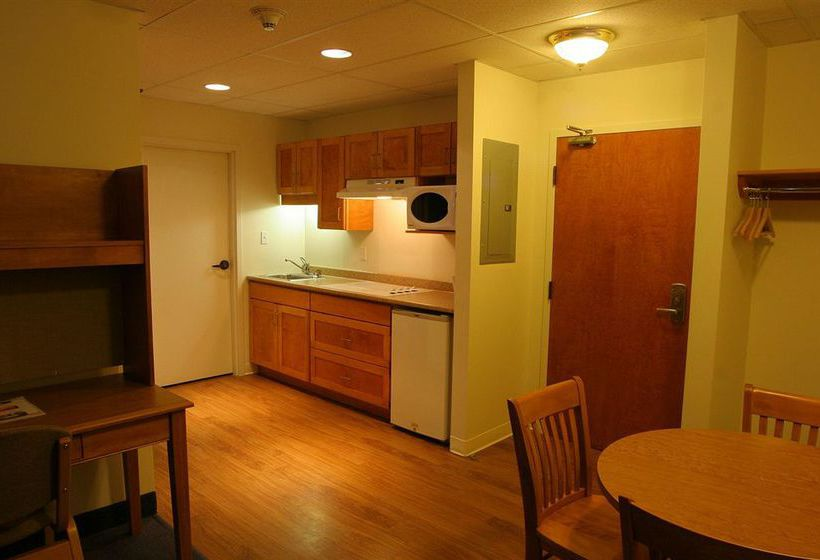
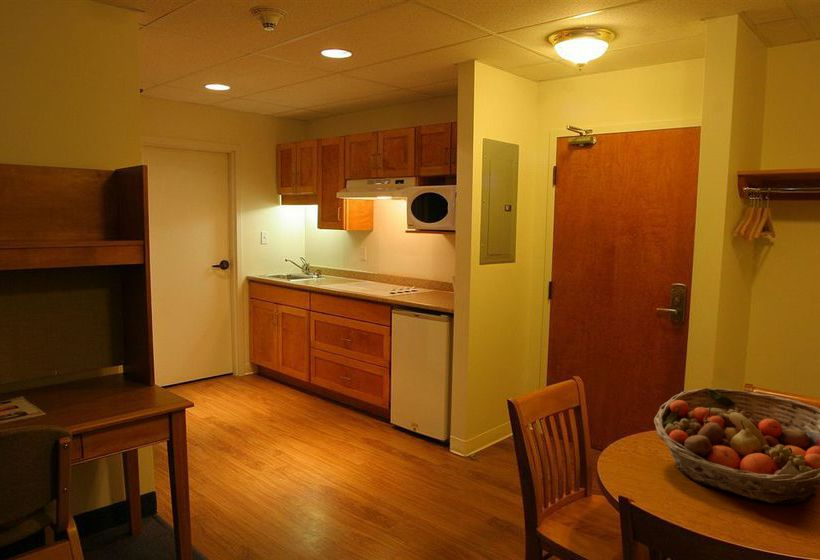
+ fruit basket [653,387,820,505]
